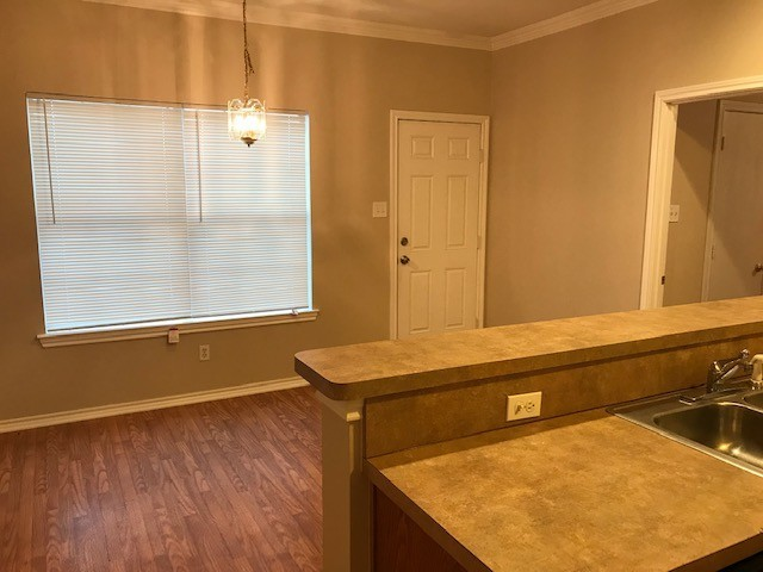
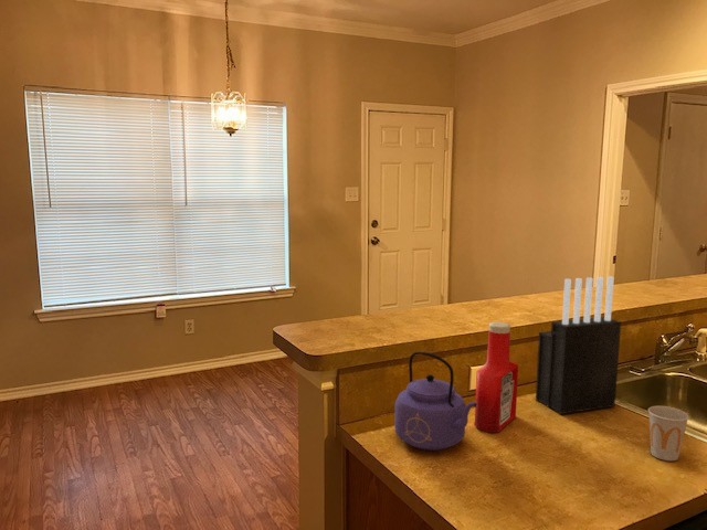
+ kettle [393,351,477,452]
+ cup [647,405,689,462]
+ soap bottle [474,321,519,434]
+ knife block [535,275,622,415]
